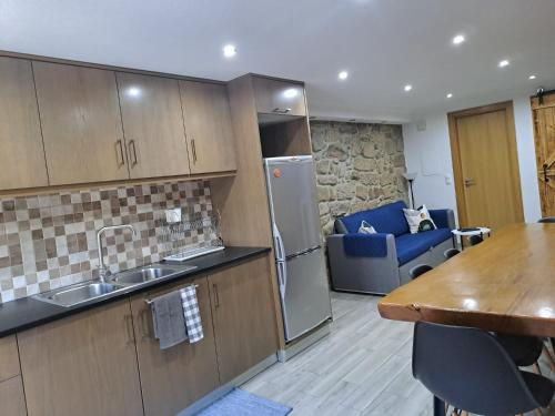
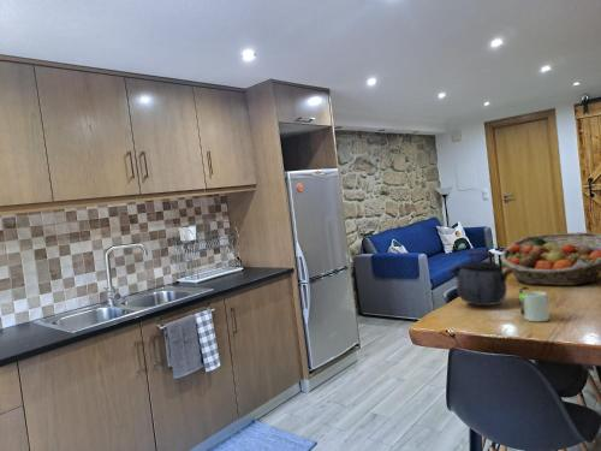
+ fruit basket [499,231,601,286]
+ kettle [448,250,514,307]
+ mug [517,286,551,322]
